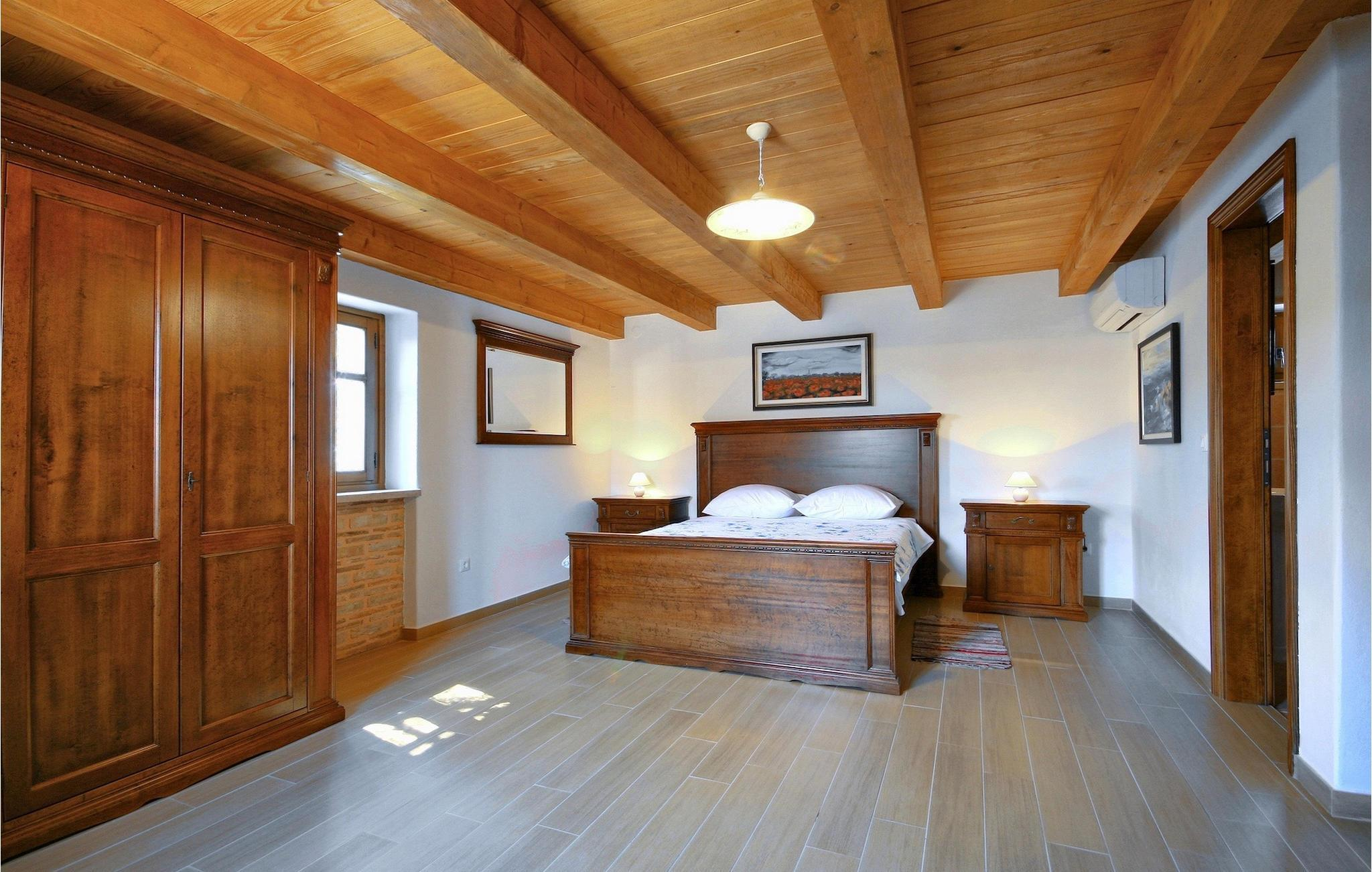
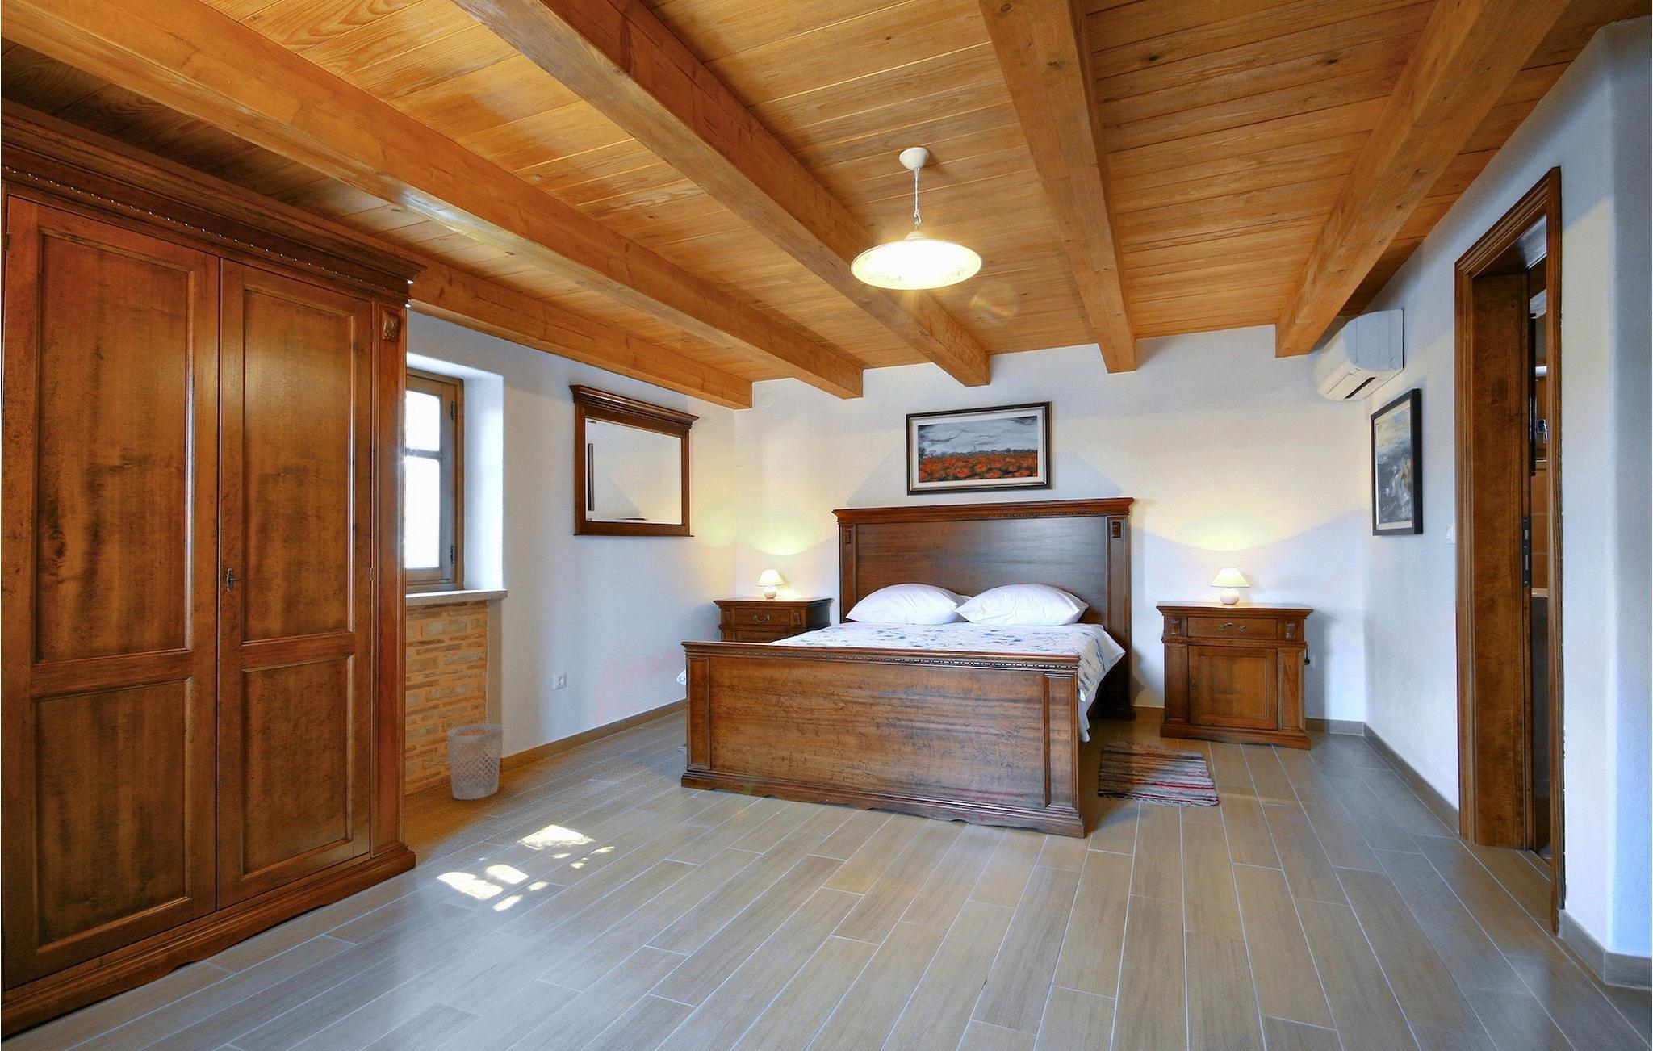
+ wastebasket [446,722,504,800]
